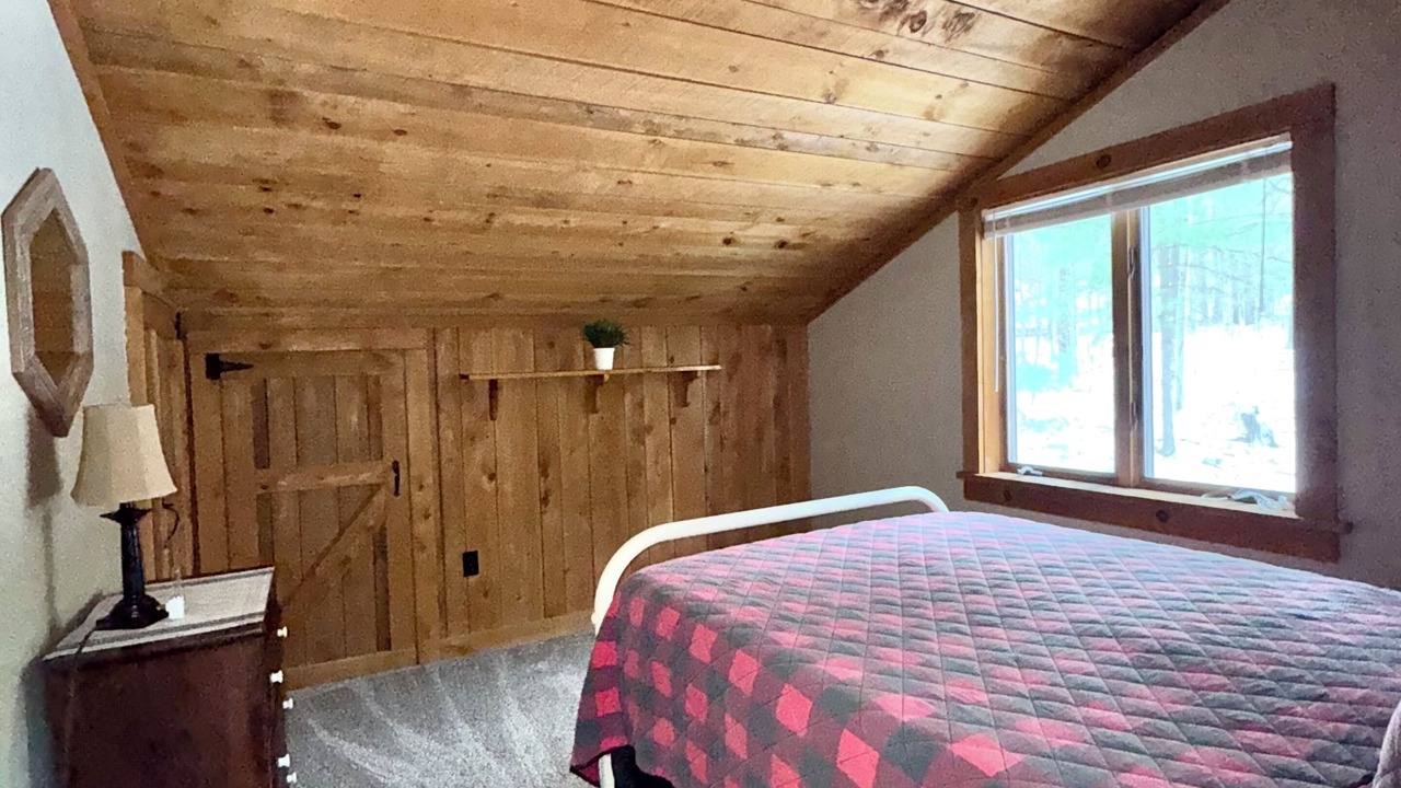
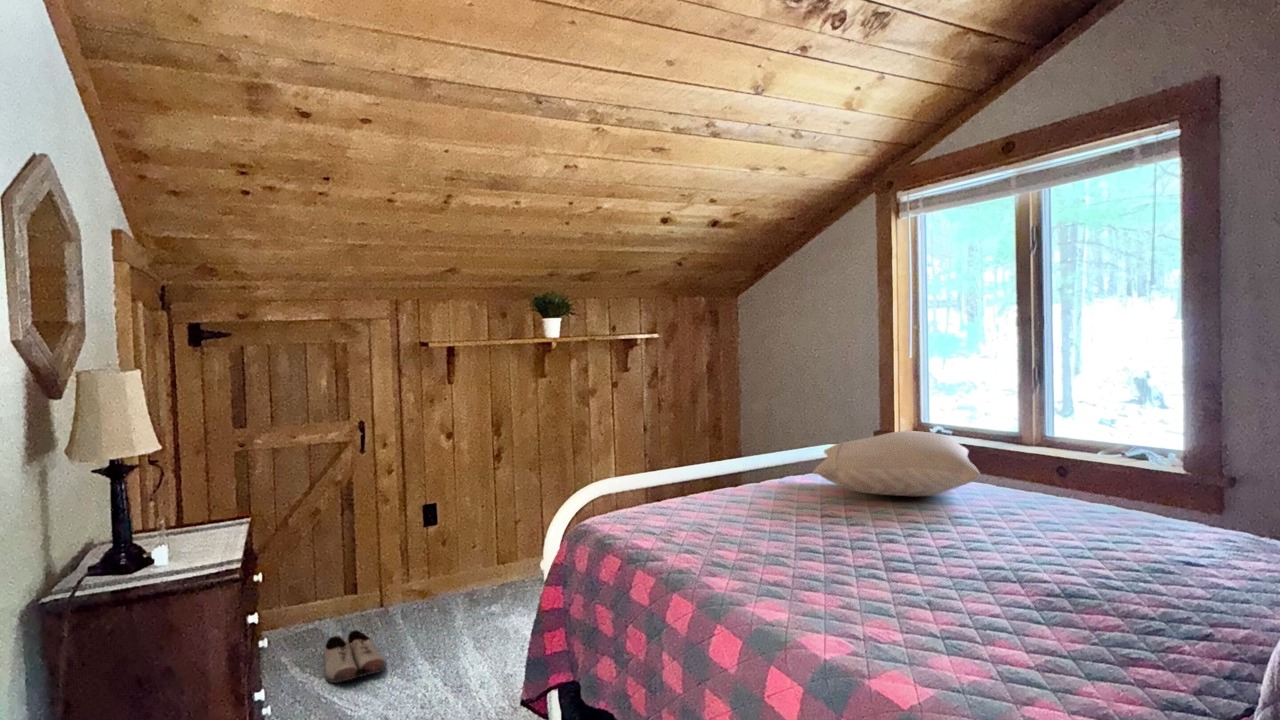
+ pillow [812,430,981,497]
+ shoe [323,629,386,684]
